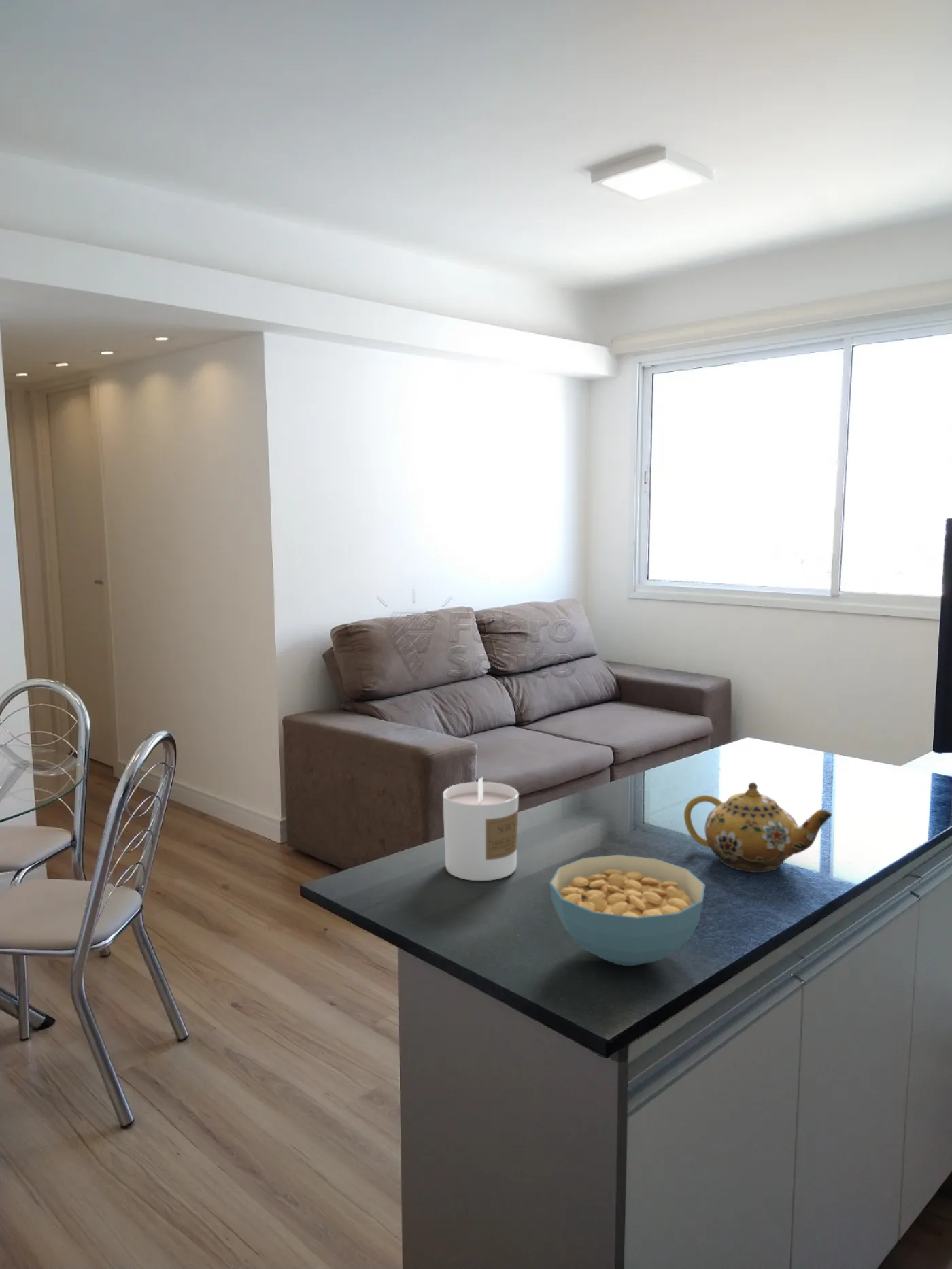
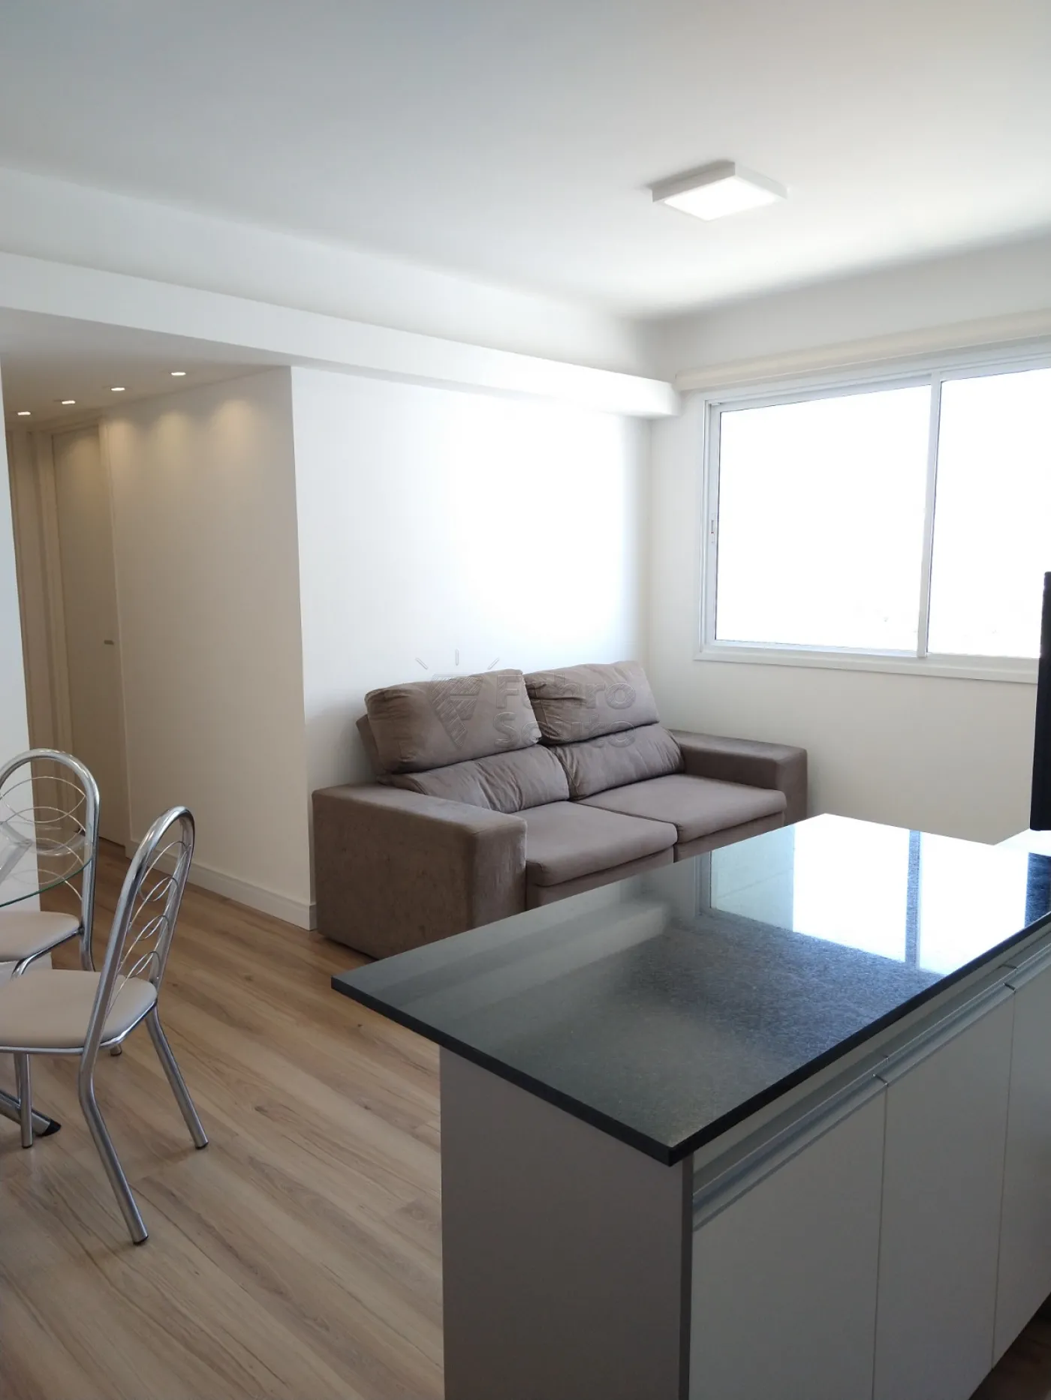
- cereal bowl [549,854,706,967]
- teapot [683,782,833,873]
- candle [442,776,520,881]
